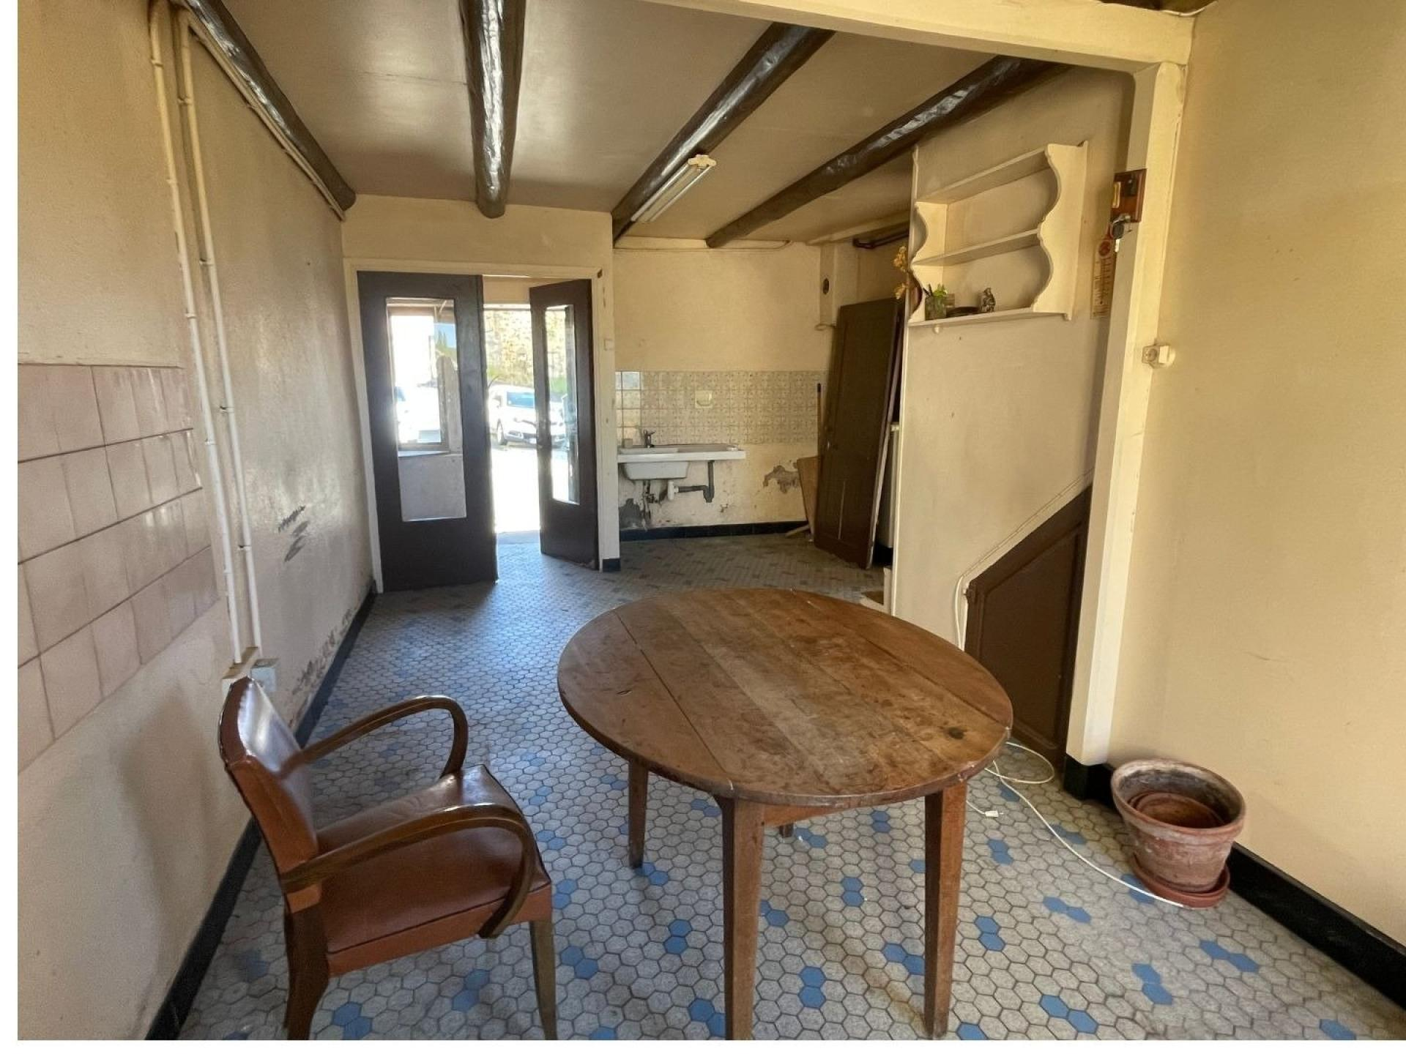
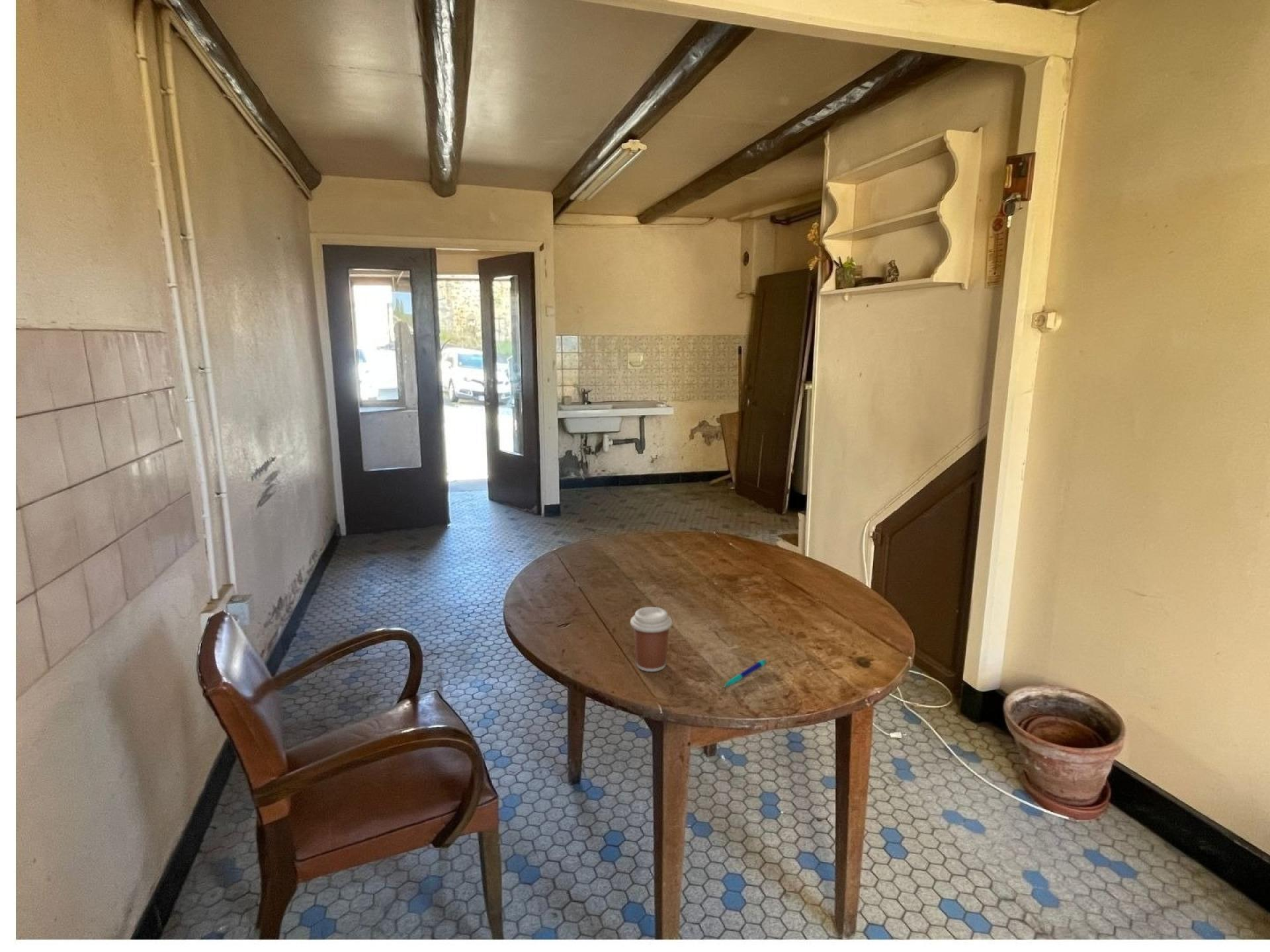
+ pen [723,658,767,688]
+ coffee cup [630,606,673,672]
